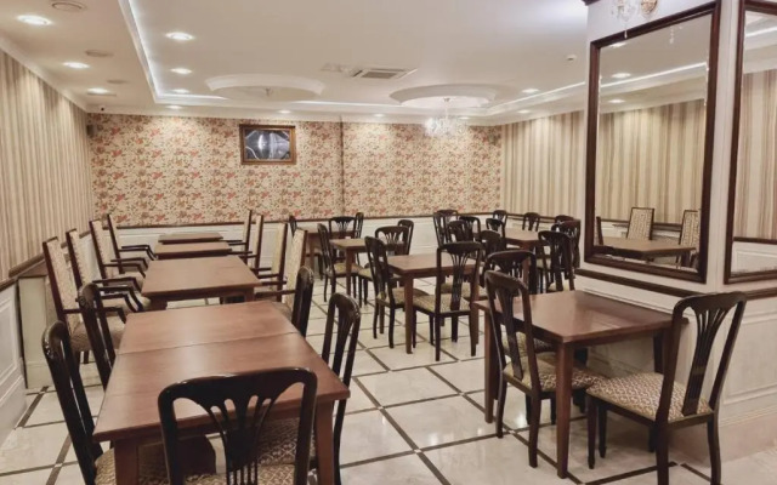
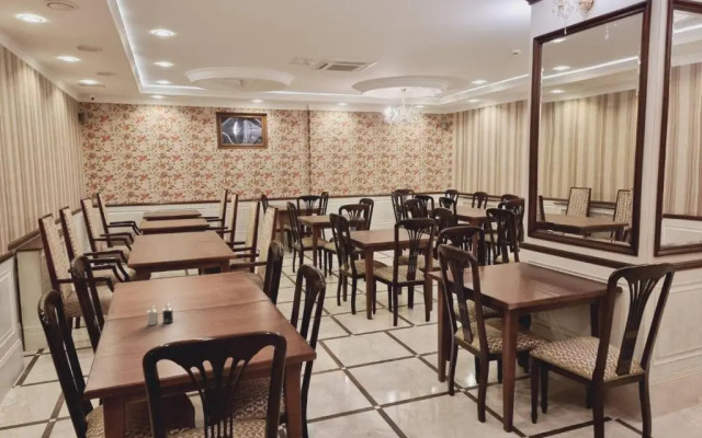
+ candle [146,303,174,326]
